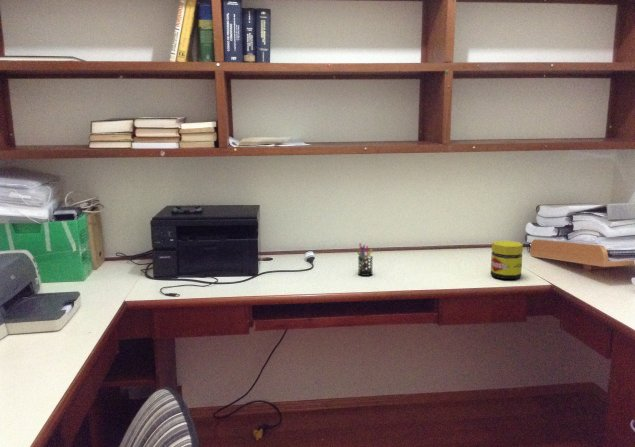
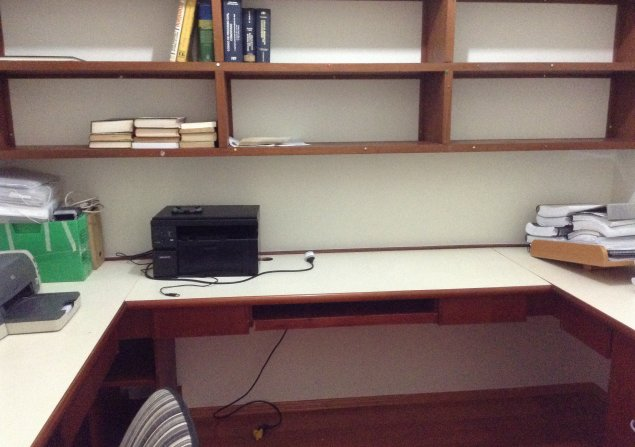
- jar [490,240,524,280]
- pen holder [355,242,374,277]
